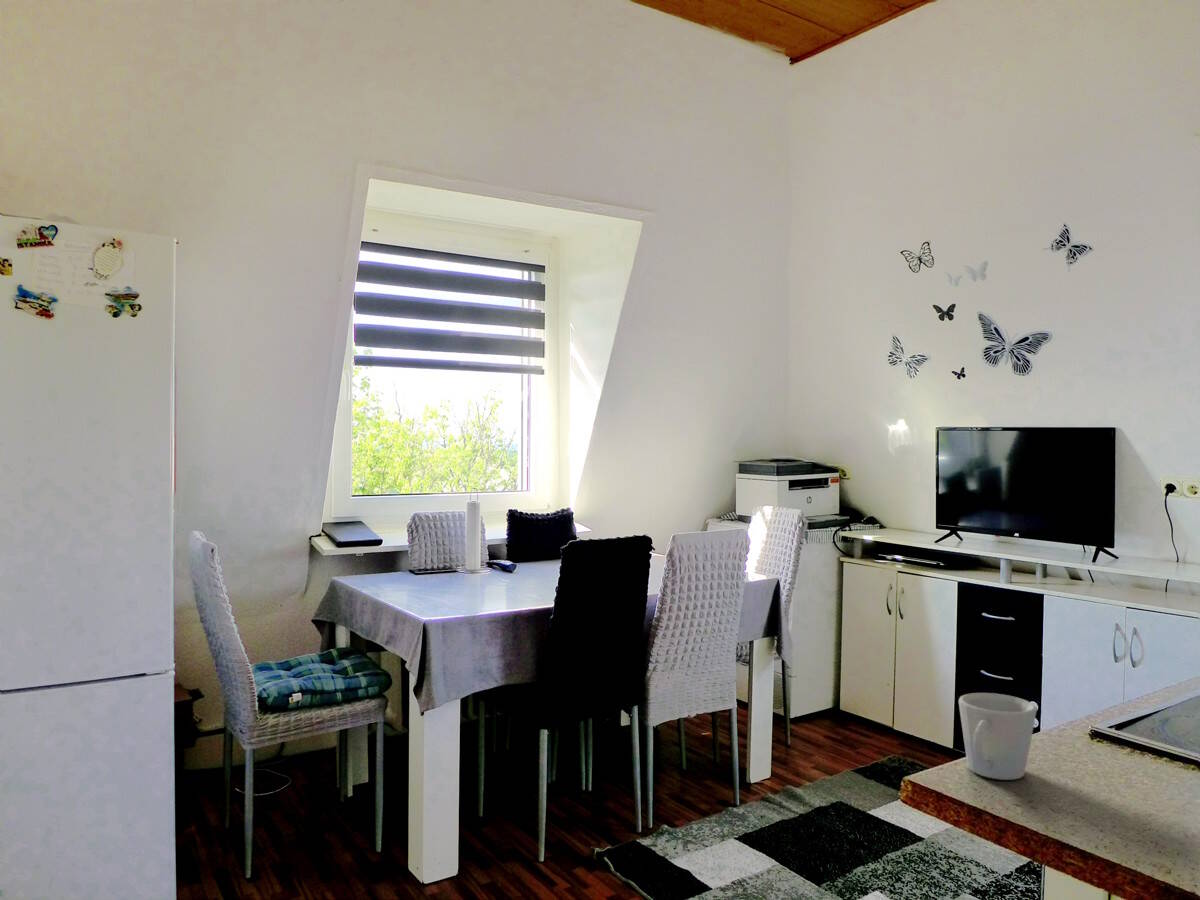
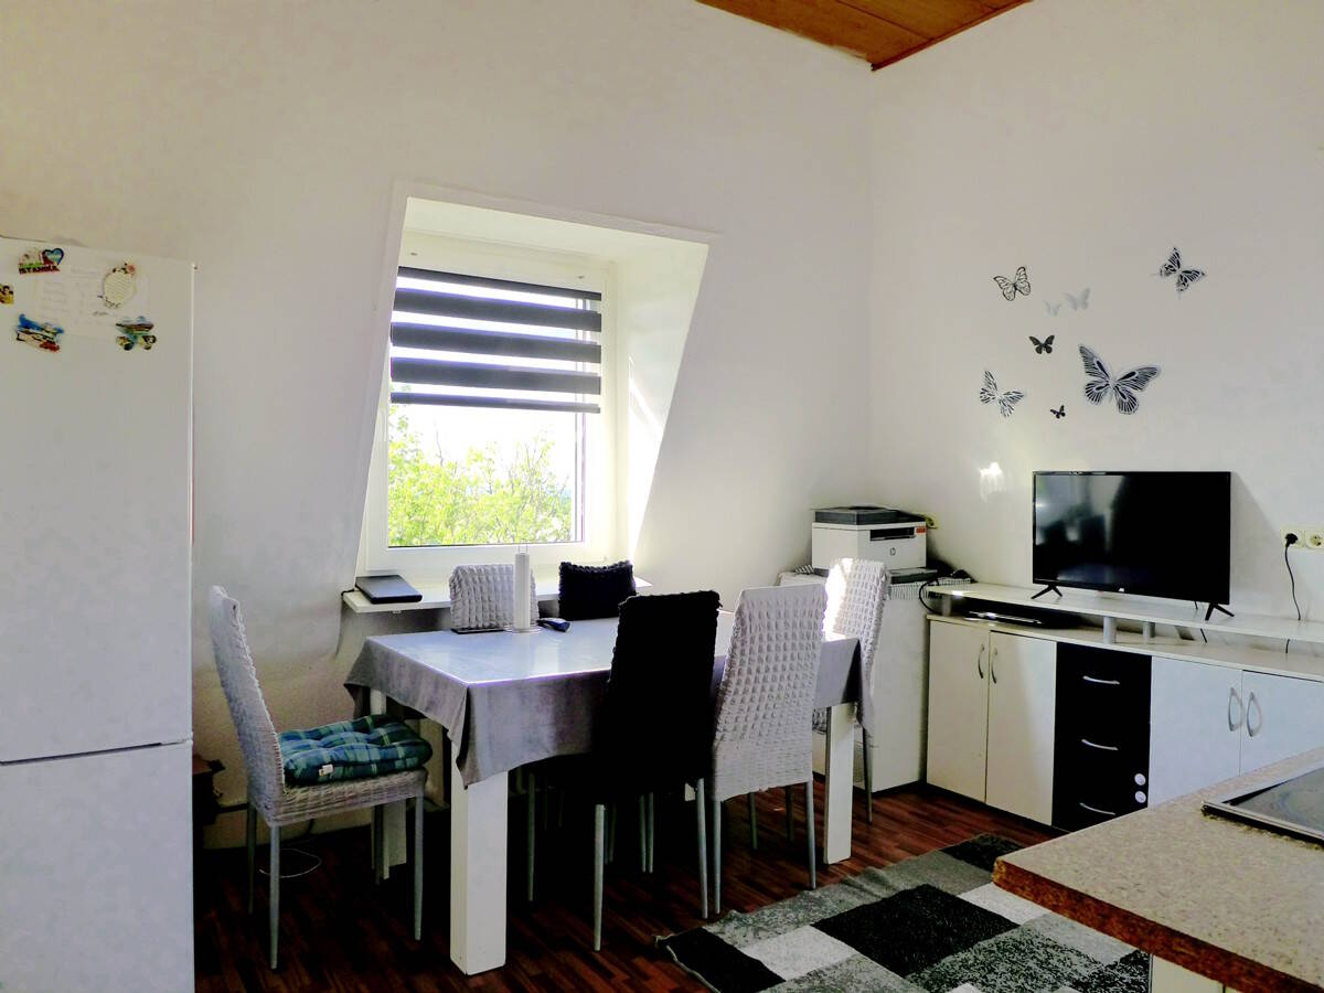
- mug [958,692,1038,781]
